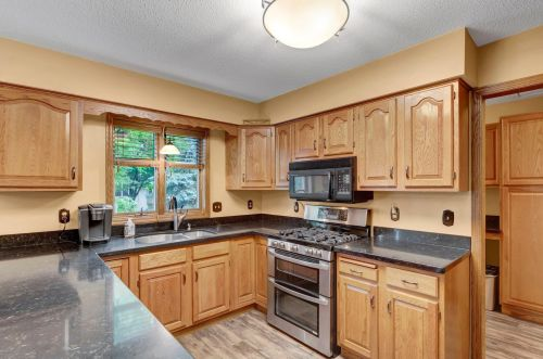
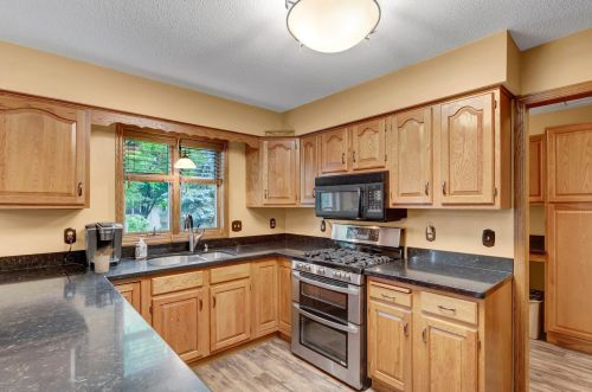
+ utensil holder [92,245,116,275]
